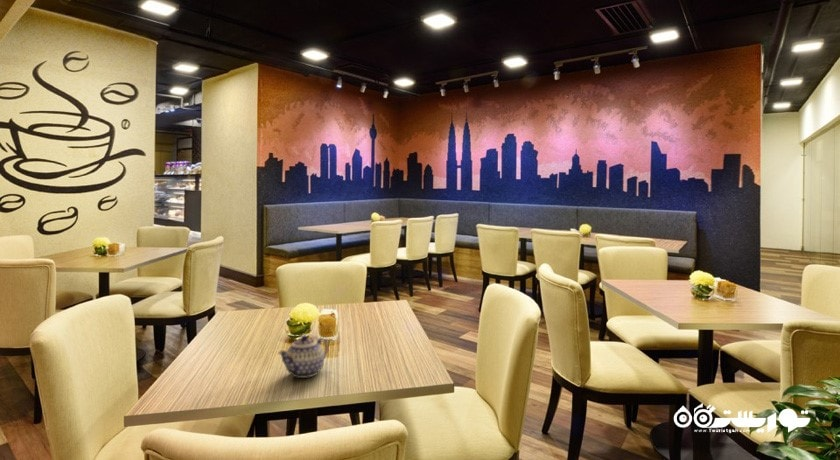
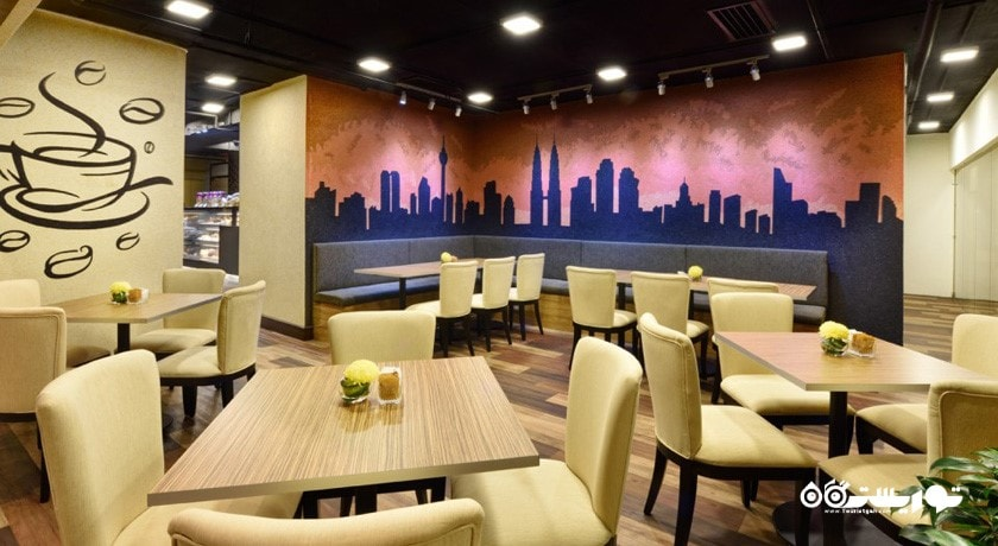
- teapot [277,334,330,379]
